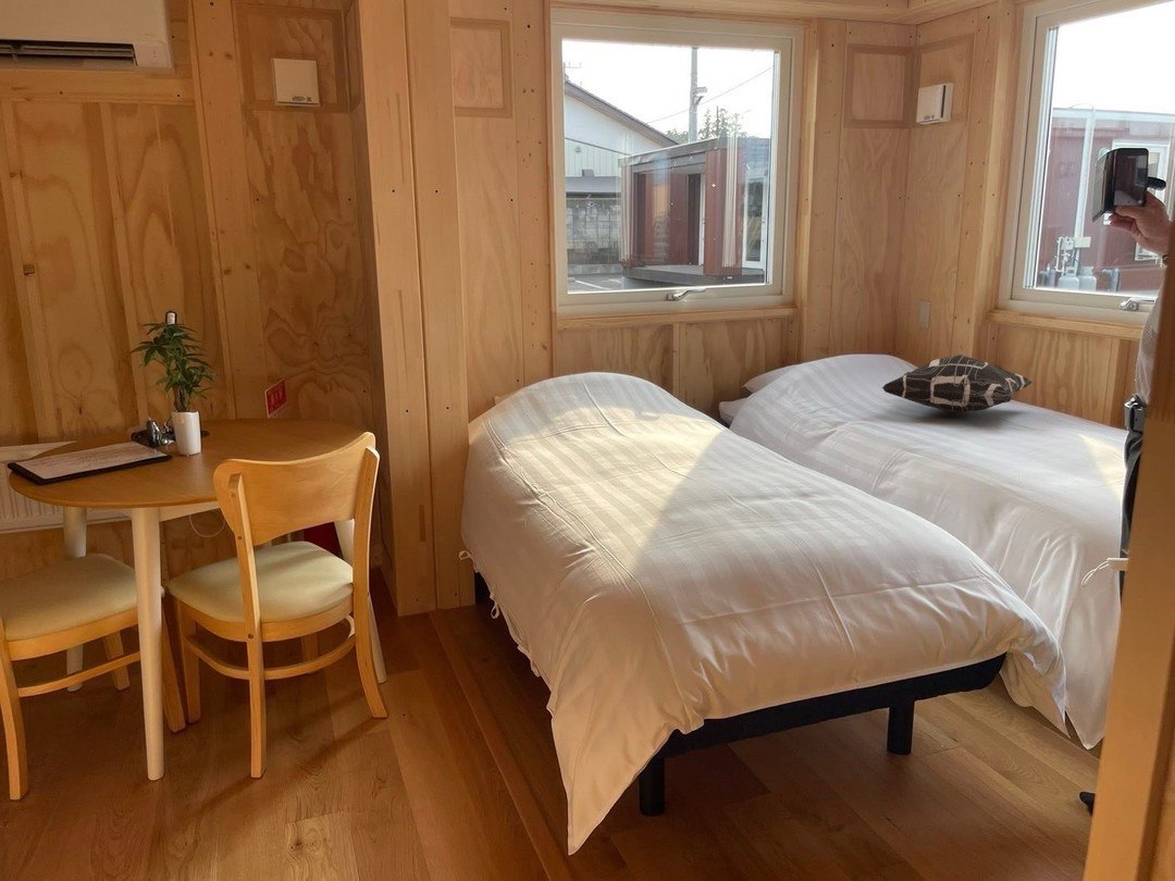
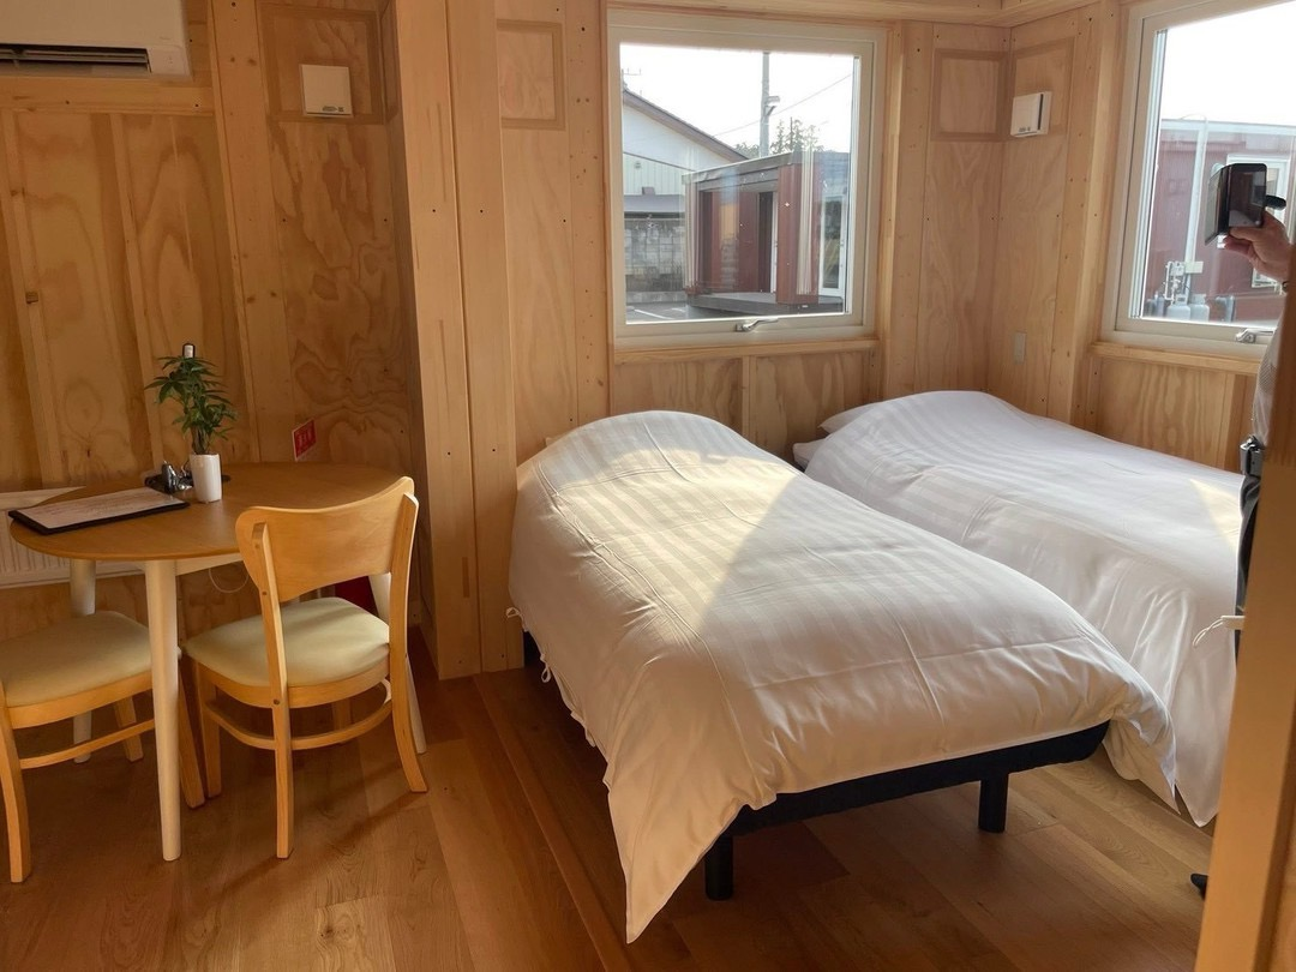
- decorative pillow [881,353,1034,414]
